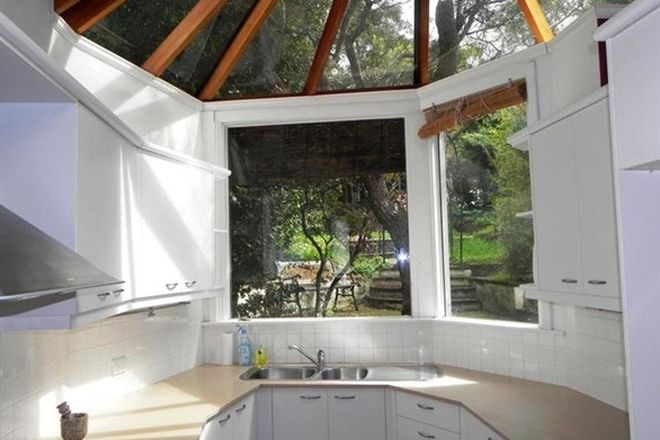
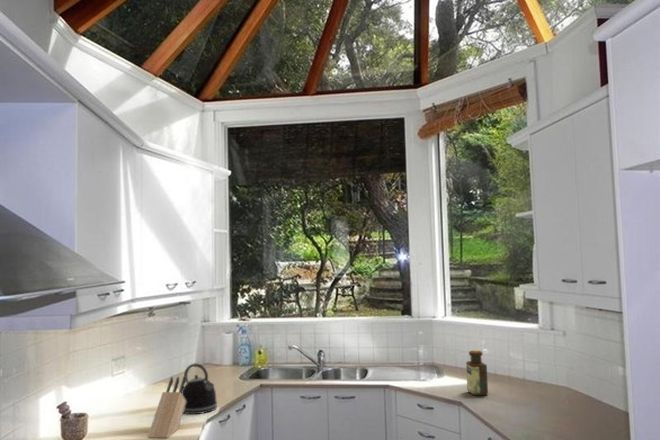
+ kettle [181,362,218,415]
+ knife block [147,376,186,439]
+ bottle [465,349,489,397]
